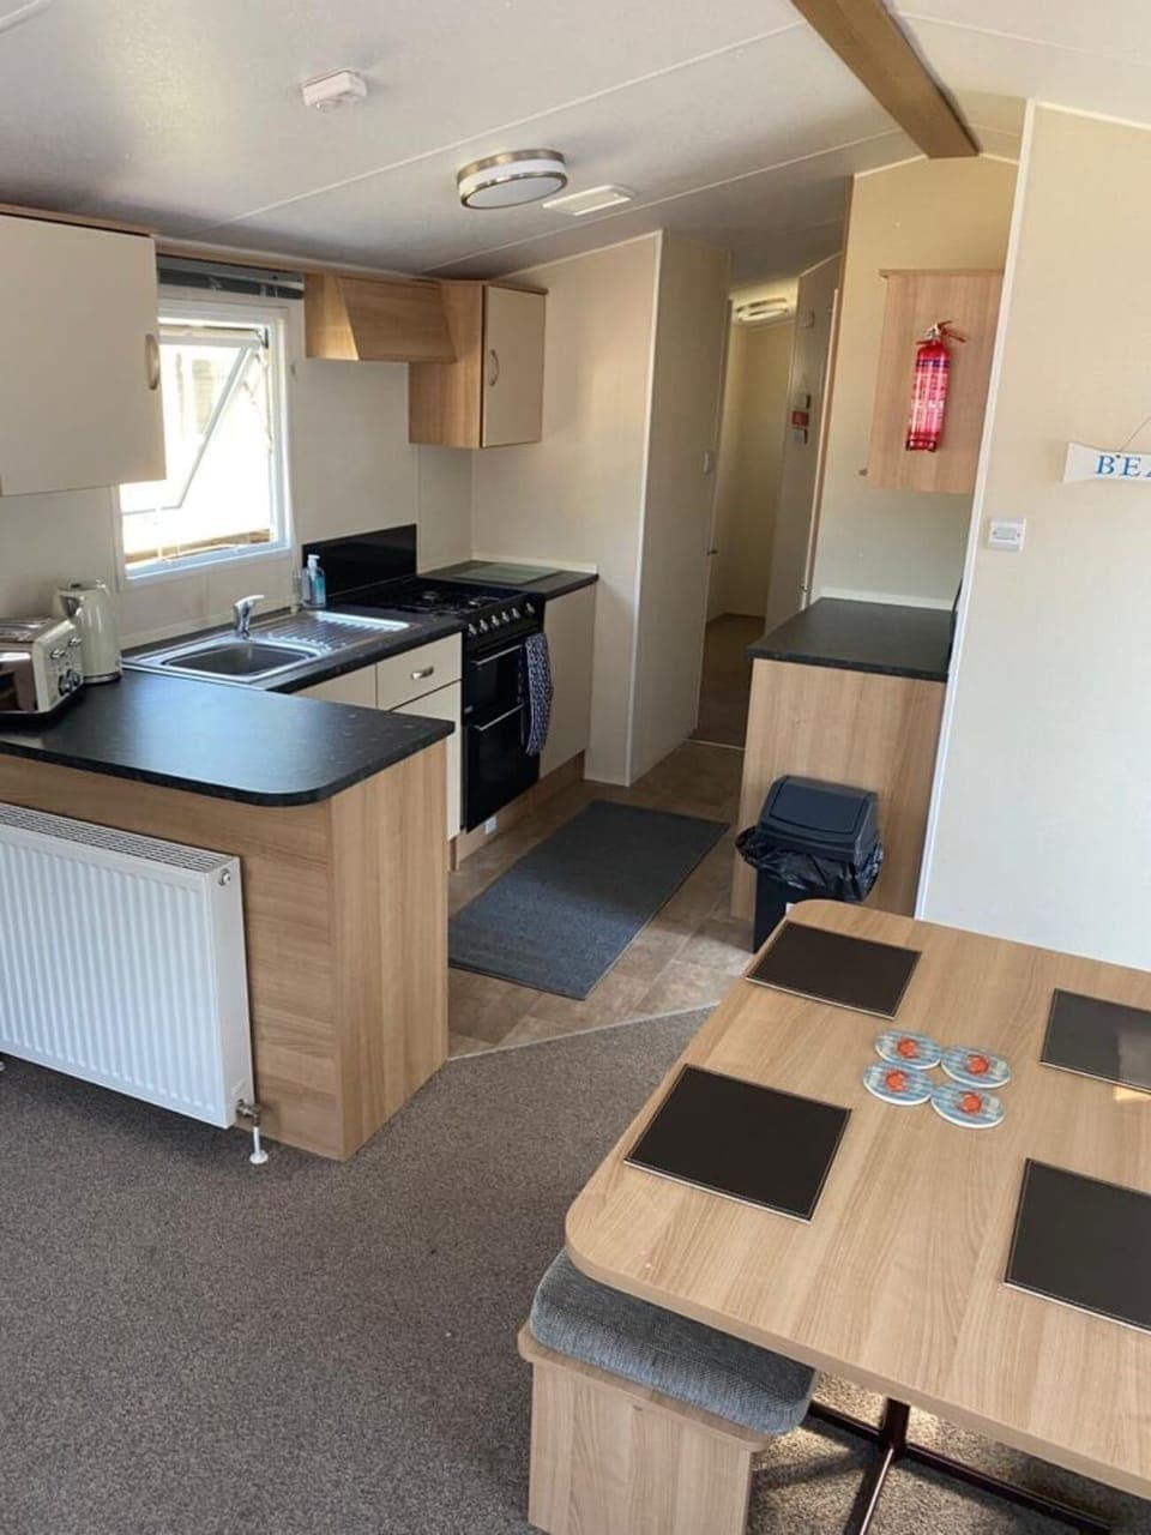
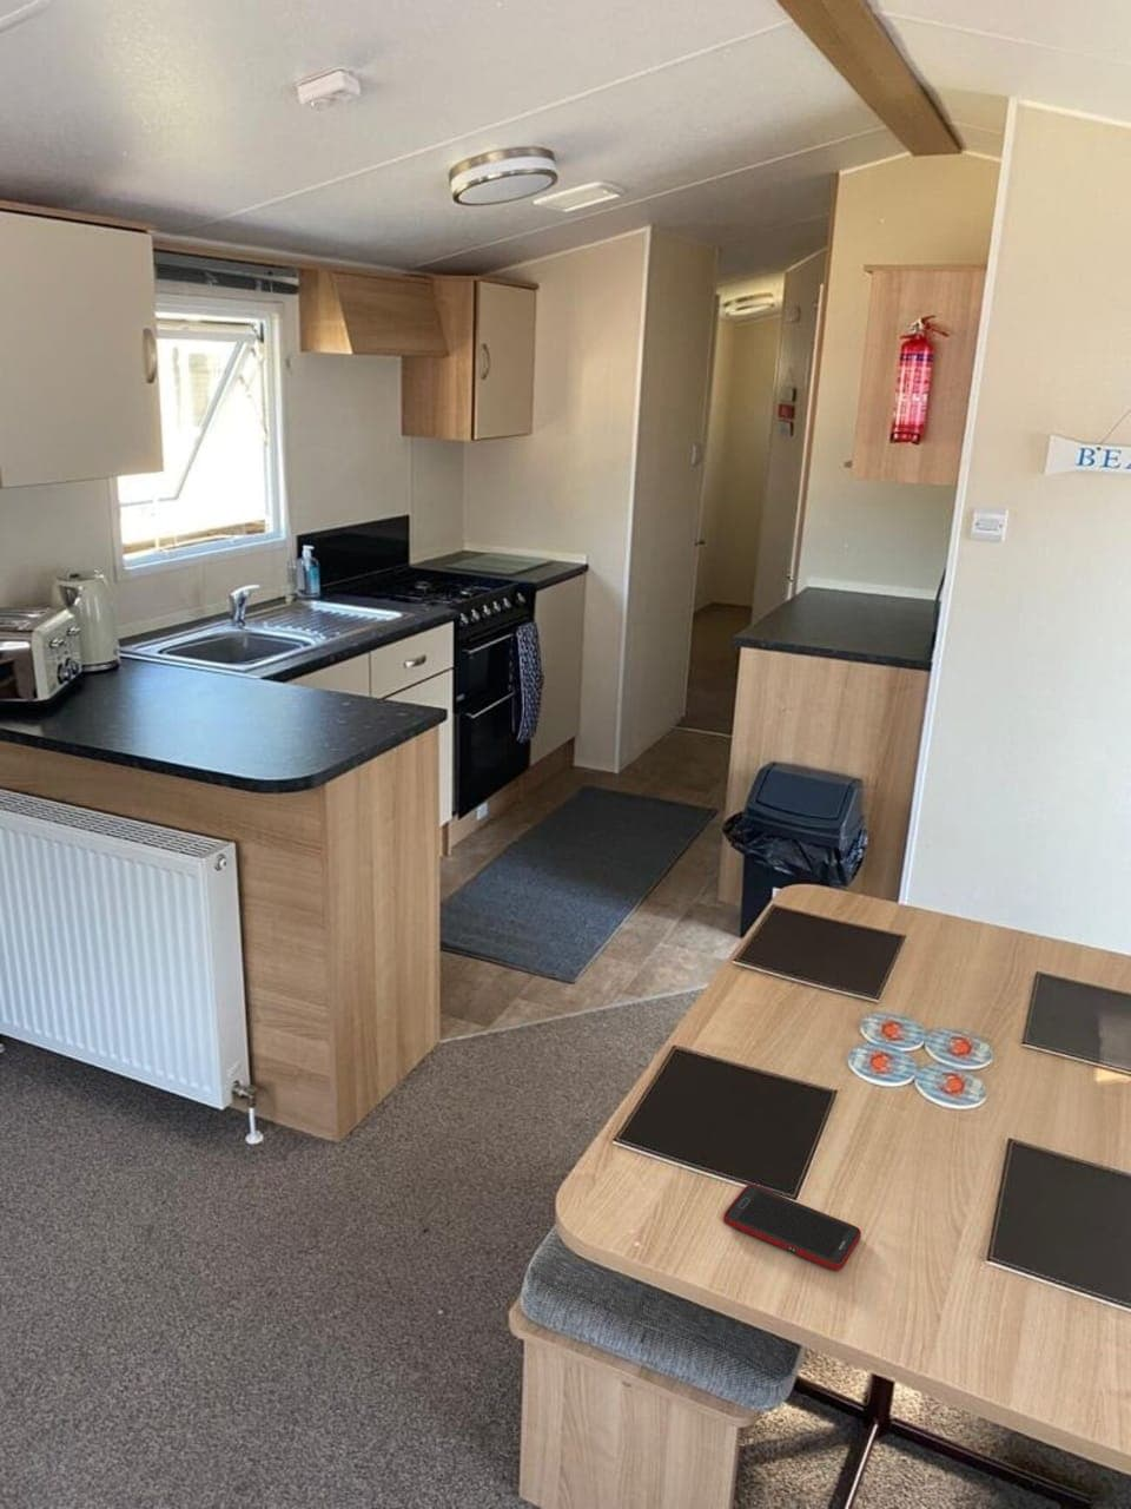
+ cell phone [722,1183,863,1273]
